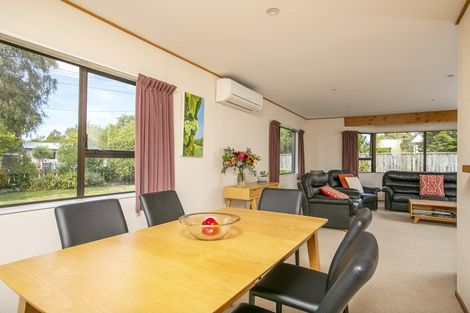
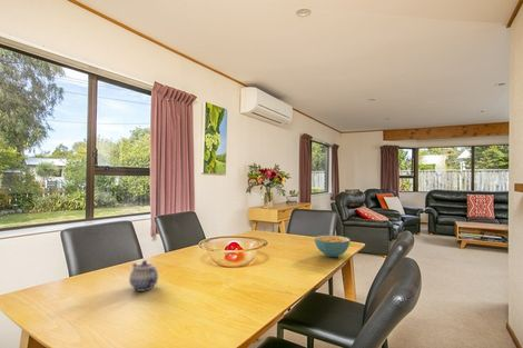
+ teapot [128,259,159,292]
+ cereal bowl [314,235,352,258]
